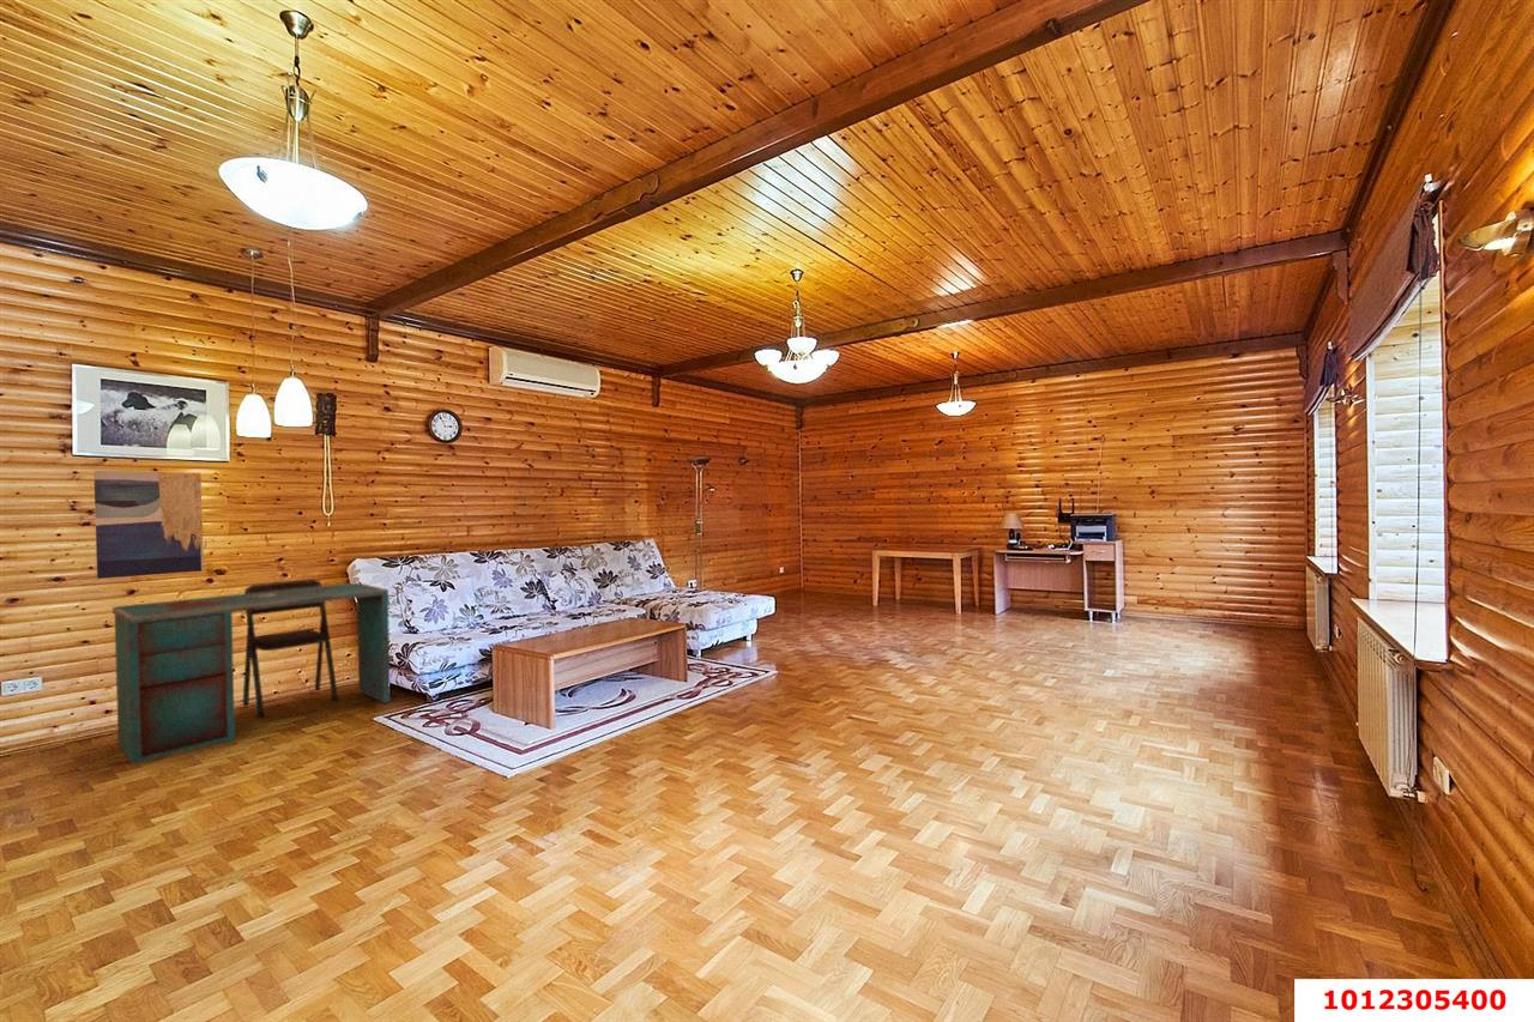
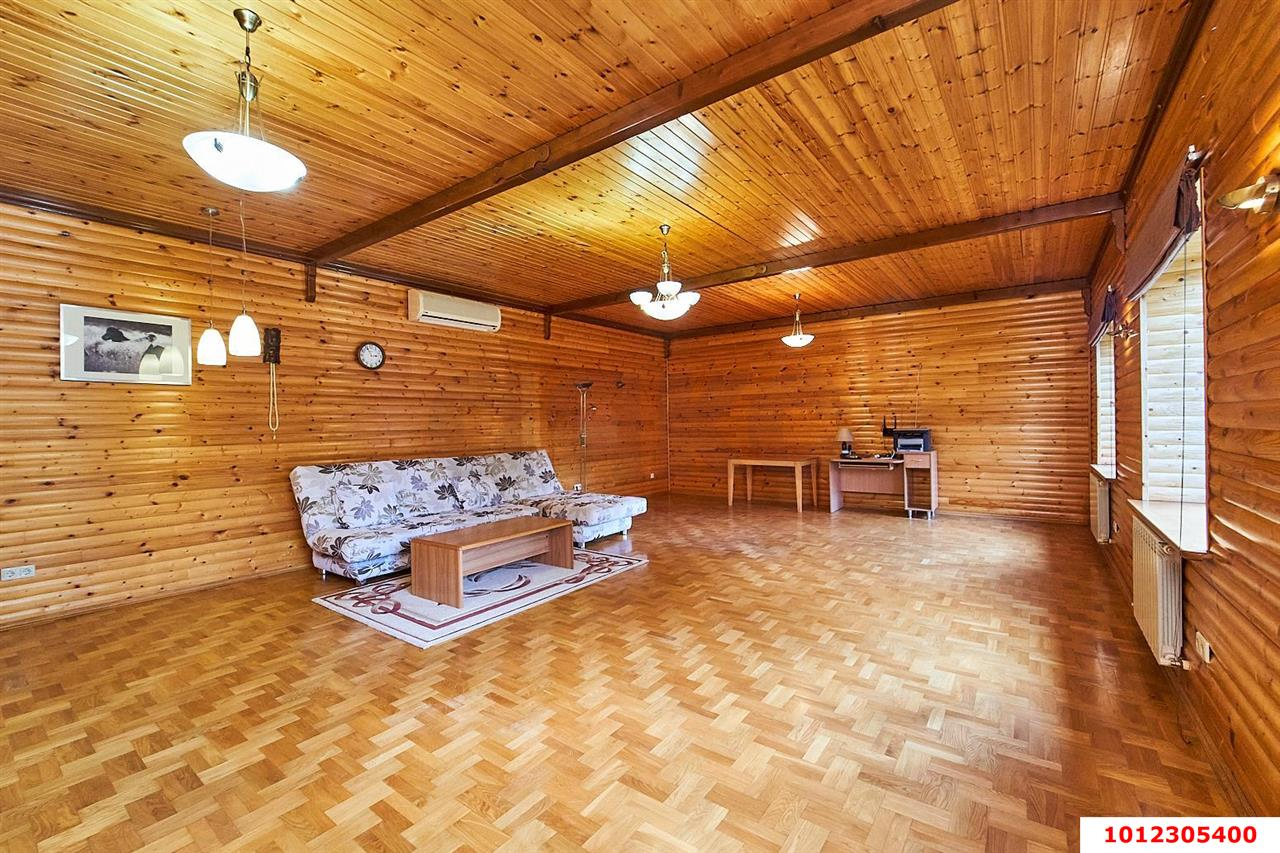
- desk [111,577,391,766]
- wall art [92,470,205,580]
